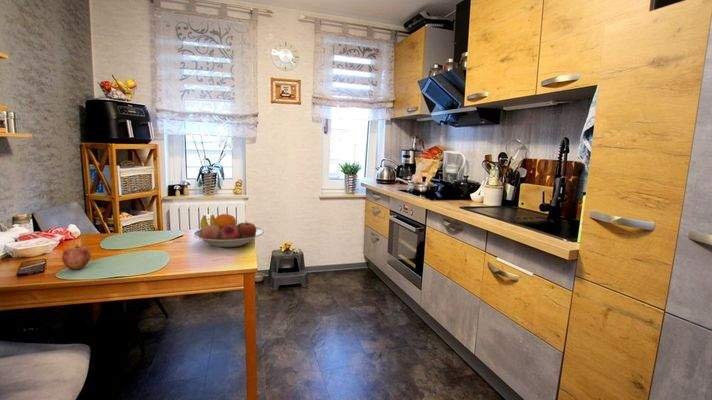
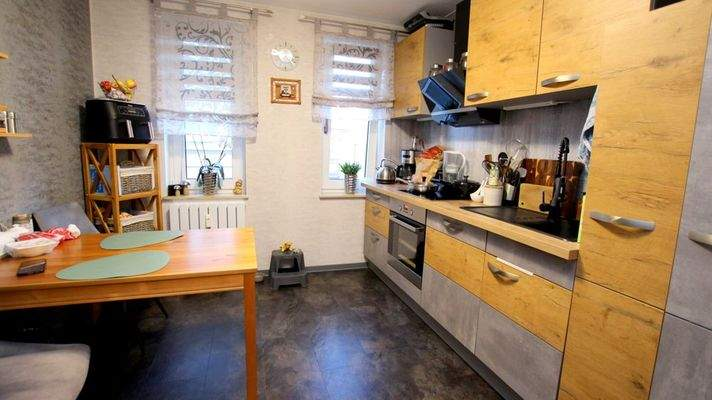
- apple [61,244,92,271]
- fruit bowl [192,213,265,248]
